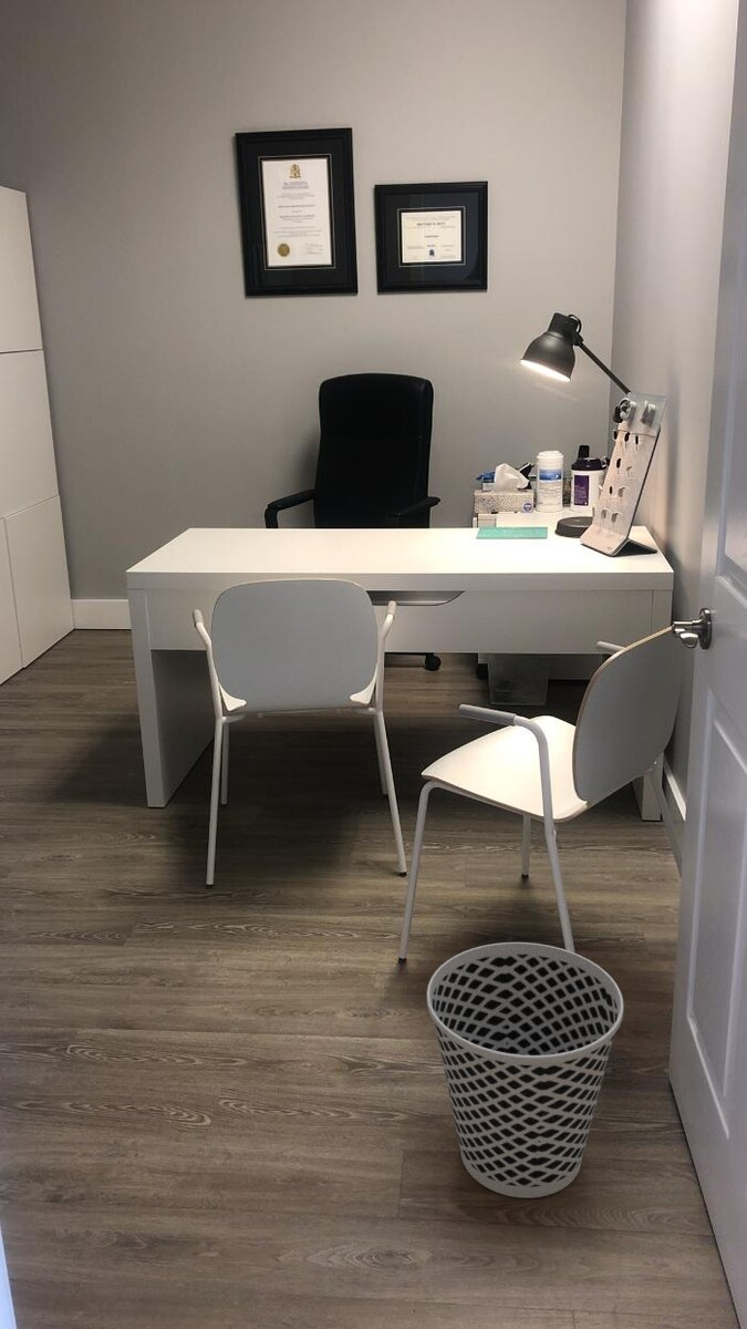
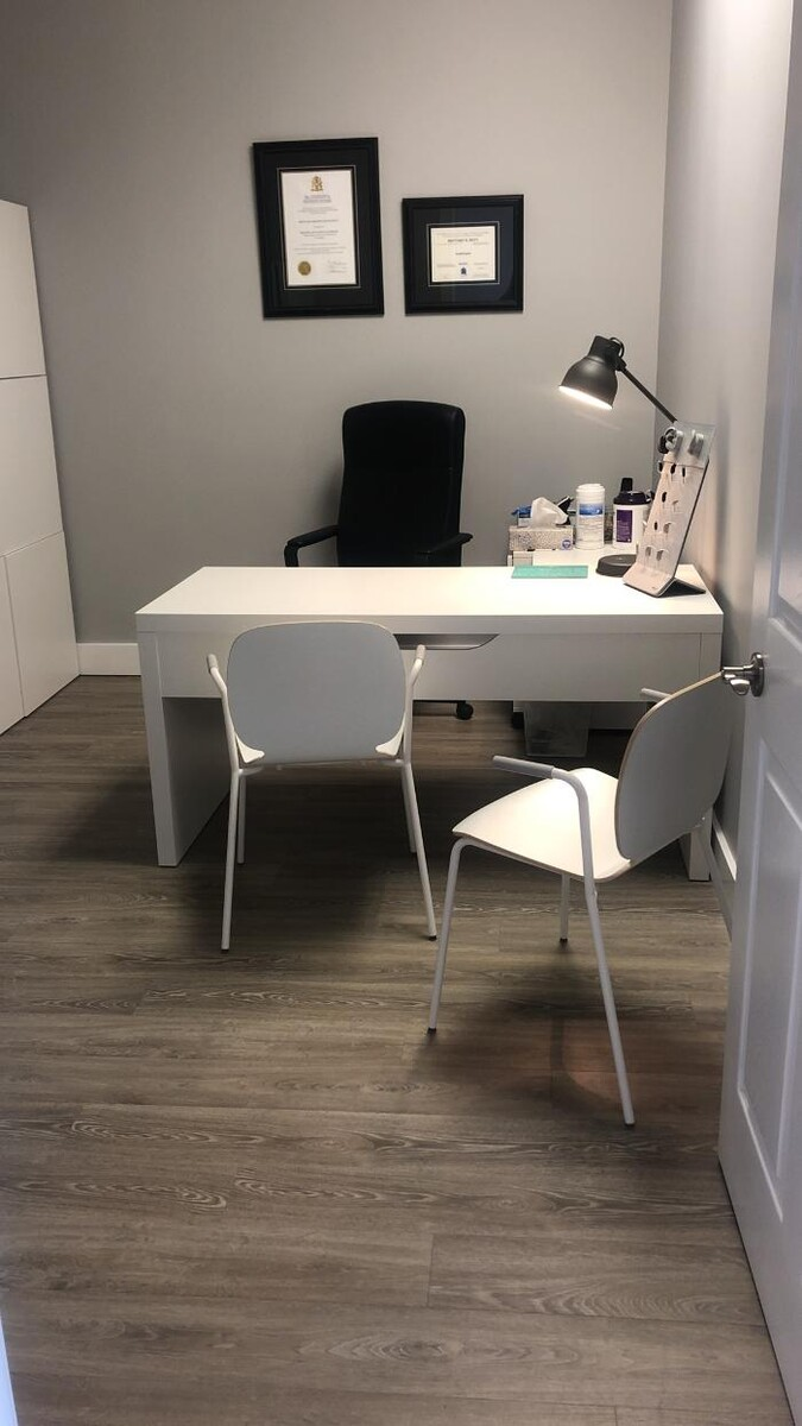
- wastebasket [426,941,624,1199]
